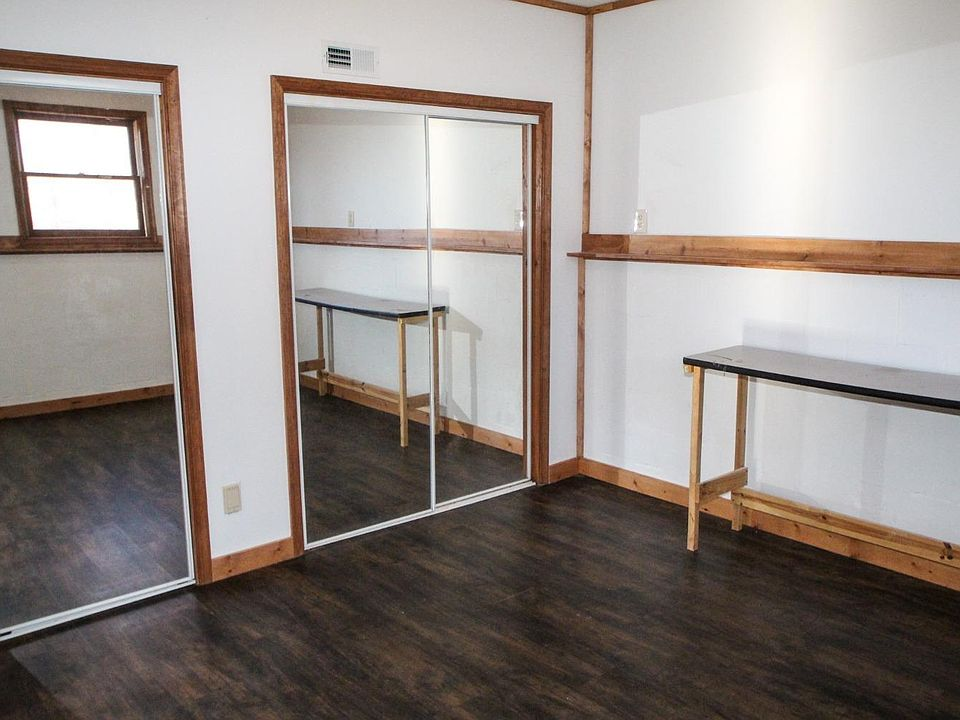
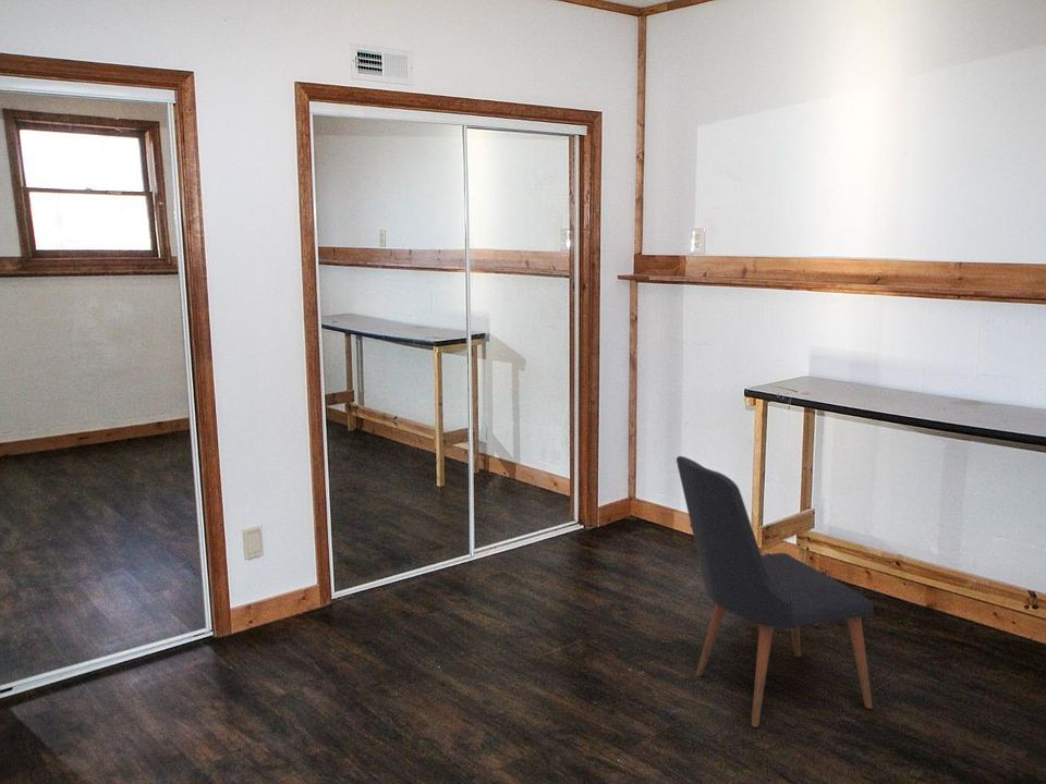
+ chair [676,455,875,728]
